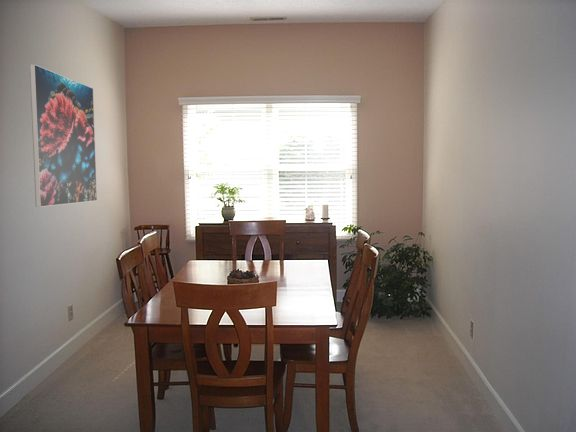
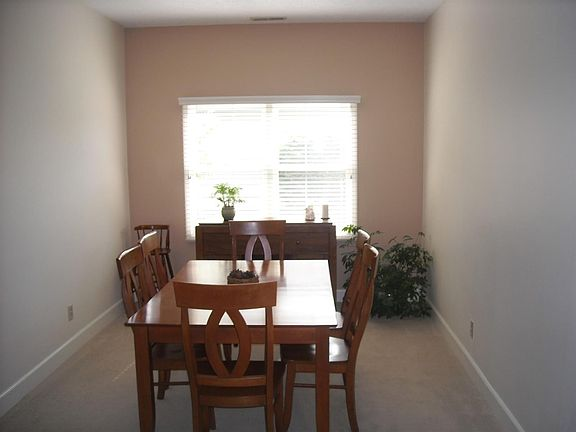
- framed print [29,63,98,208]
